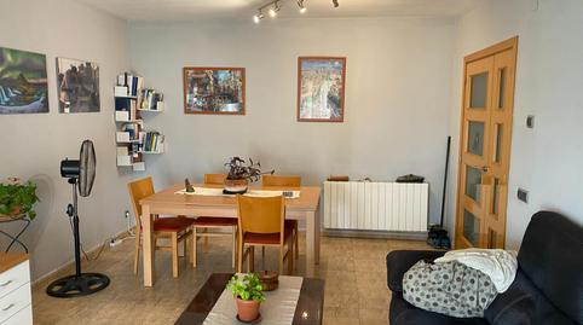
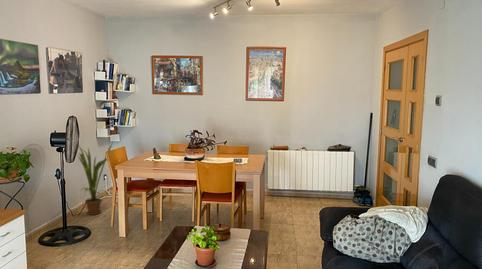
+ house plant [76,139,116,216]
